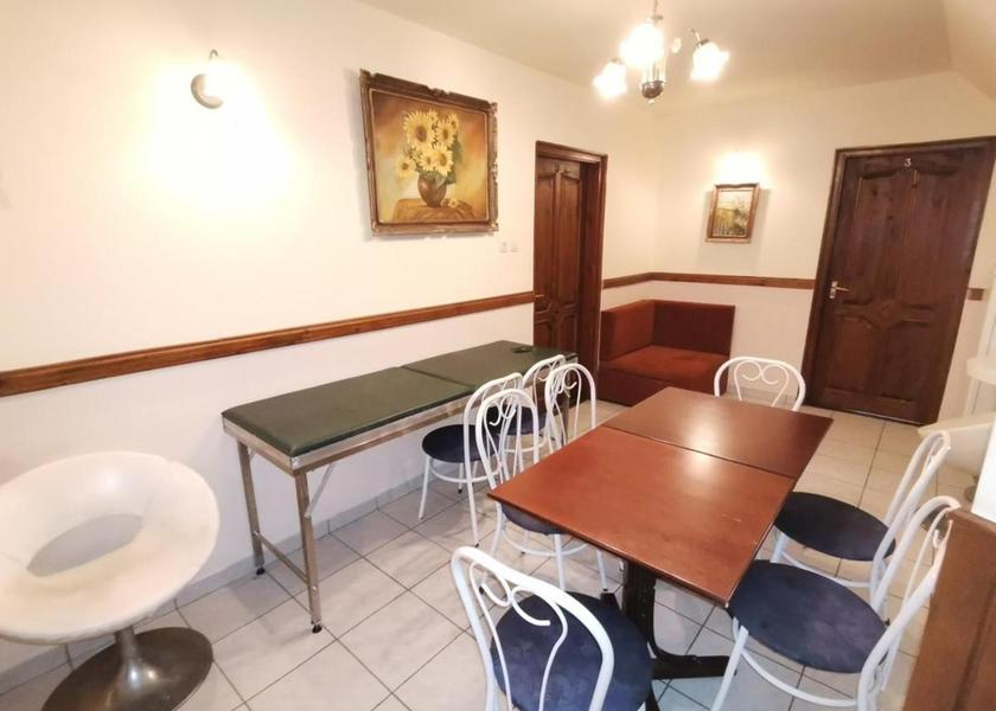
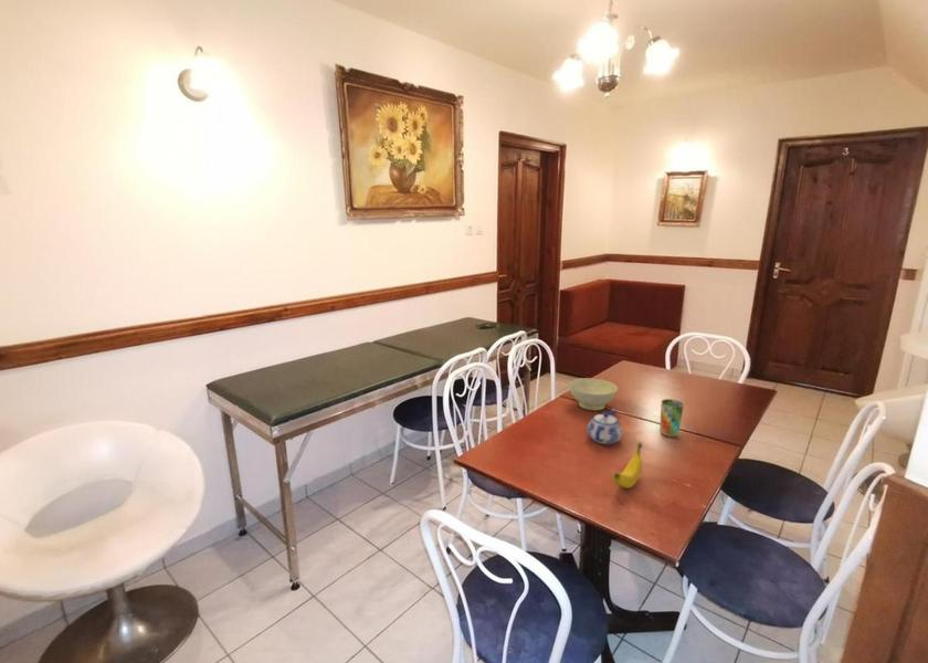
+ teapot [586,408,623,445]
+ banana [612,442,643,490]
+ bowl [568,377,619,411]
+ cup [658,398,685,439]
